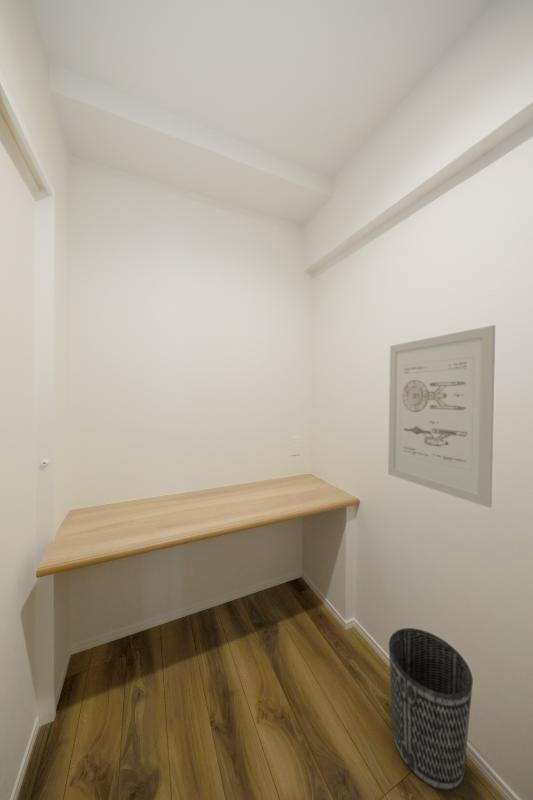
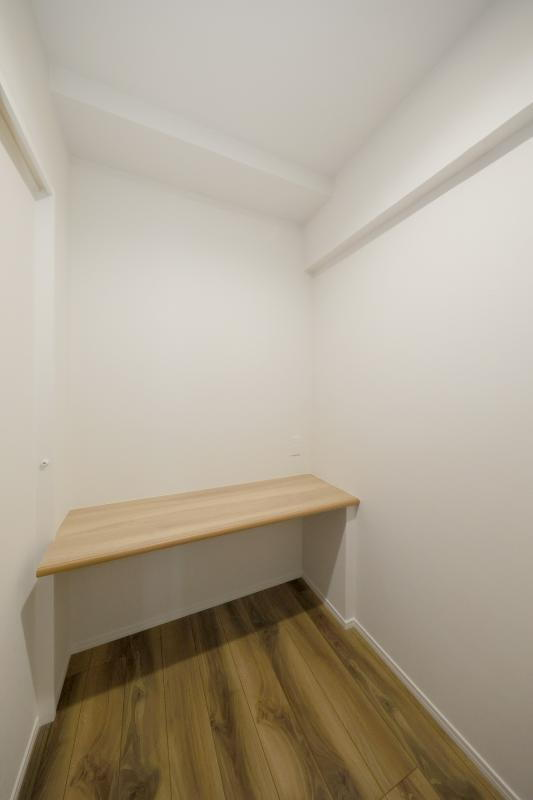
- wastebasket [388,627,474,792]
- wall art [387,324,496,509]
